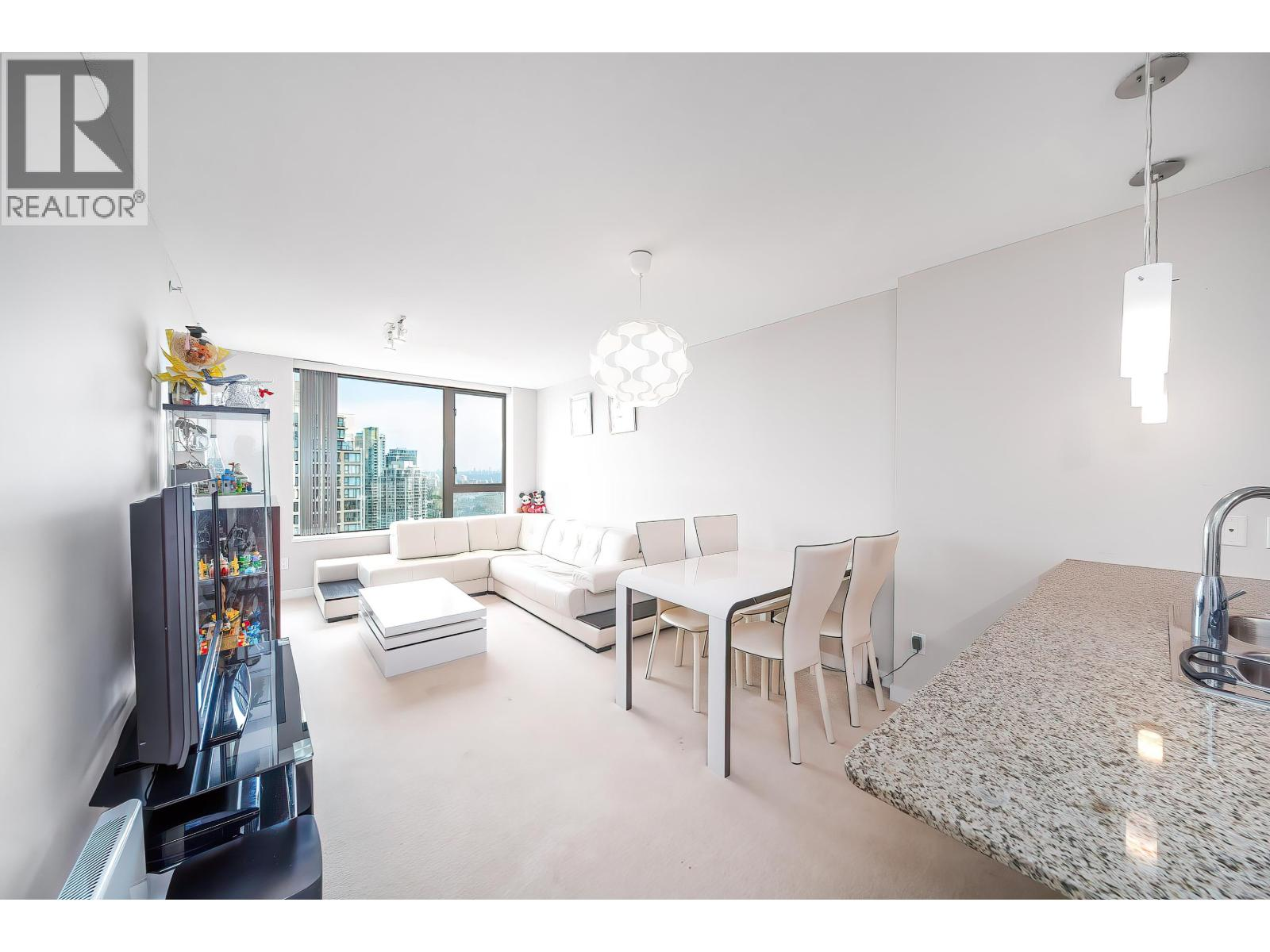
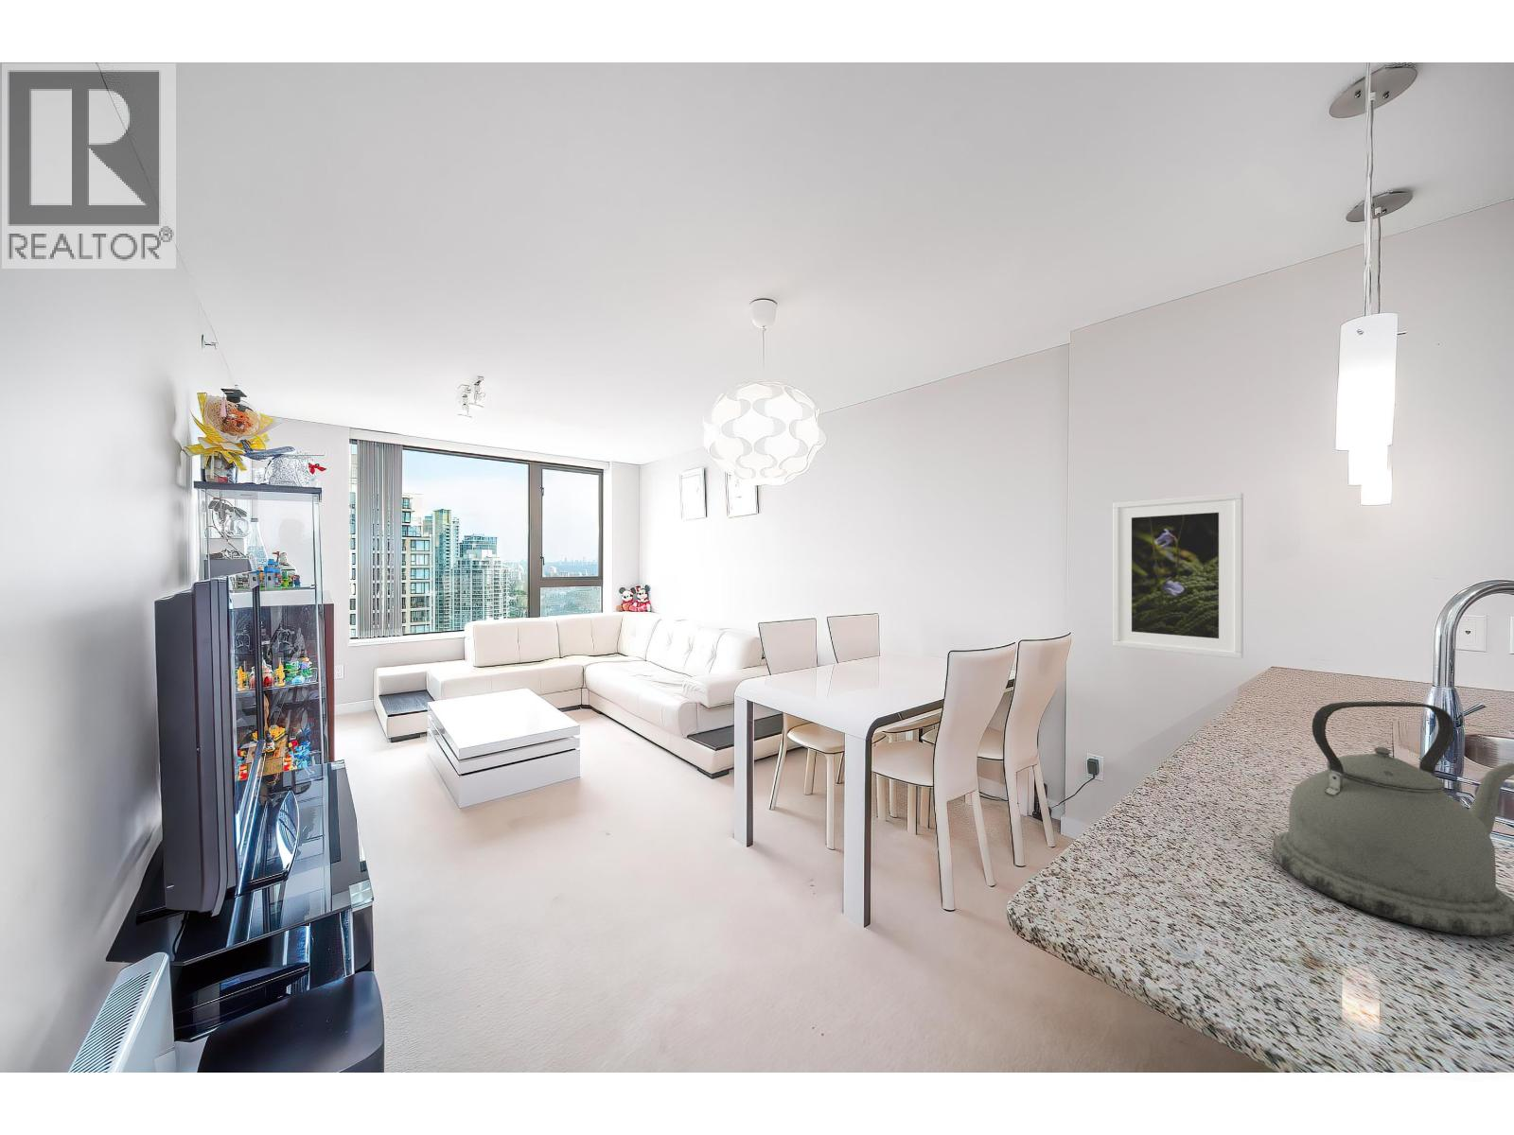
+ kettle [1272,701,1514,937]
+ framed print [1112,492,1245,659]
